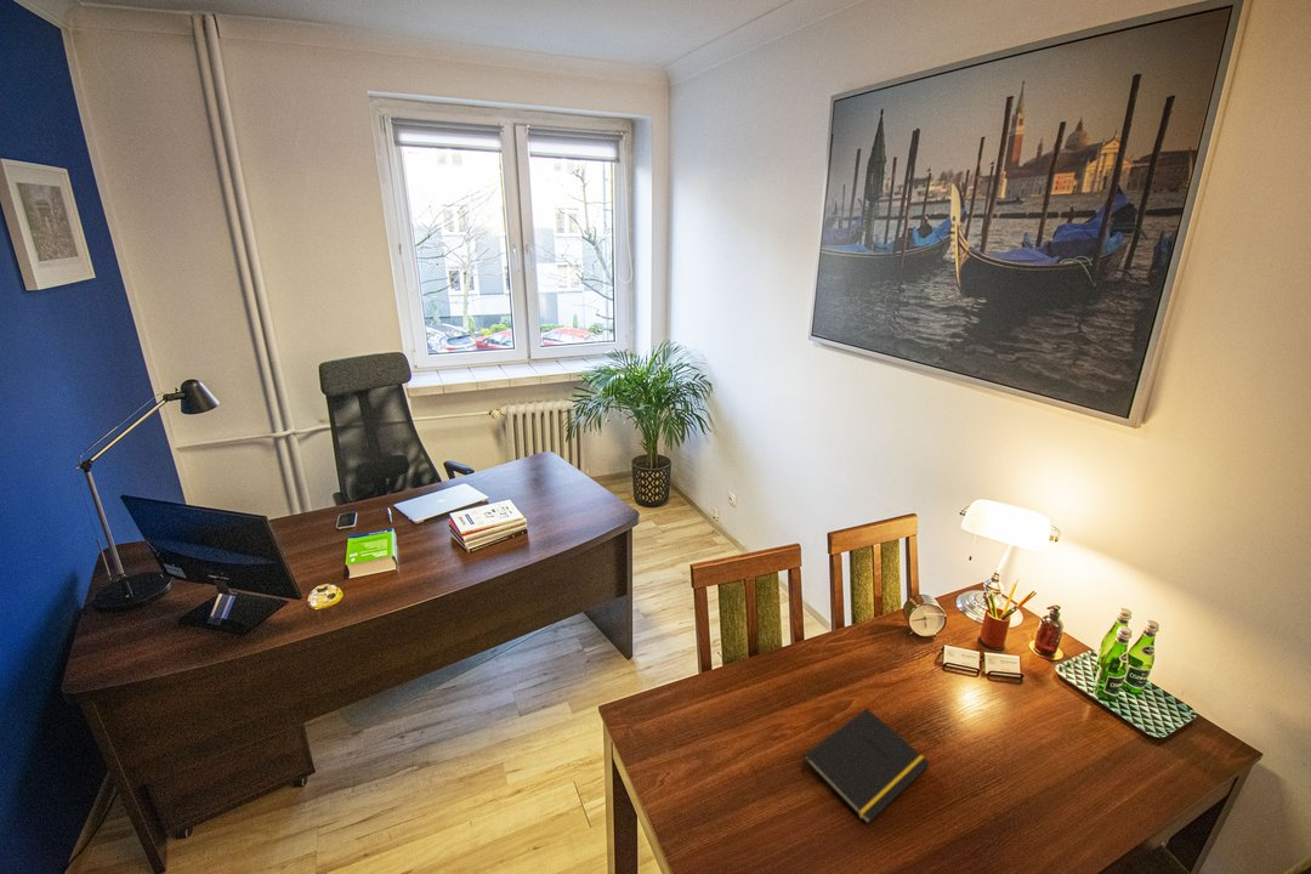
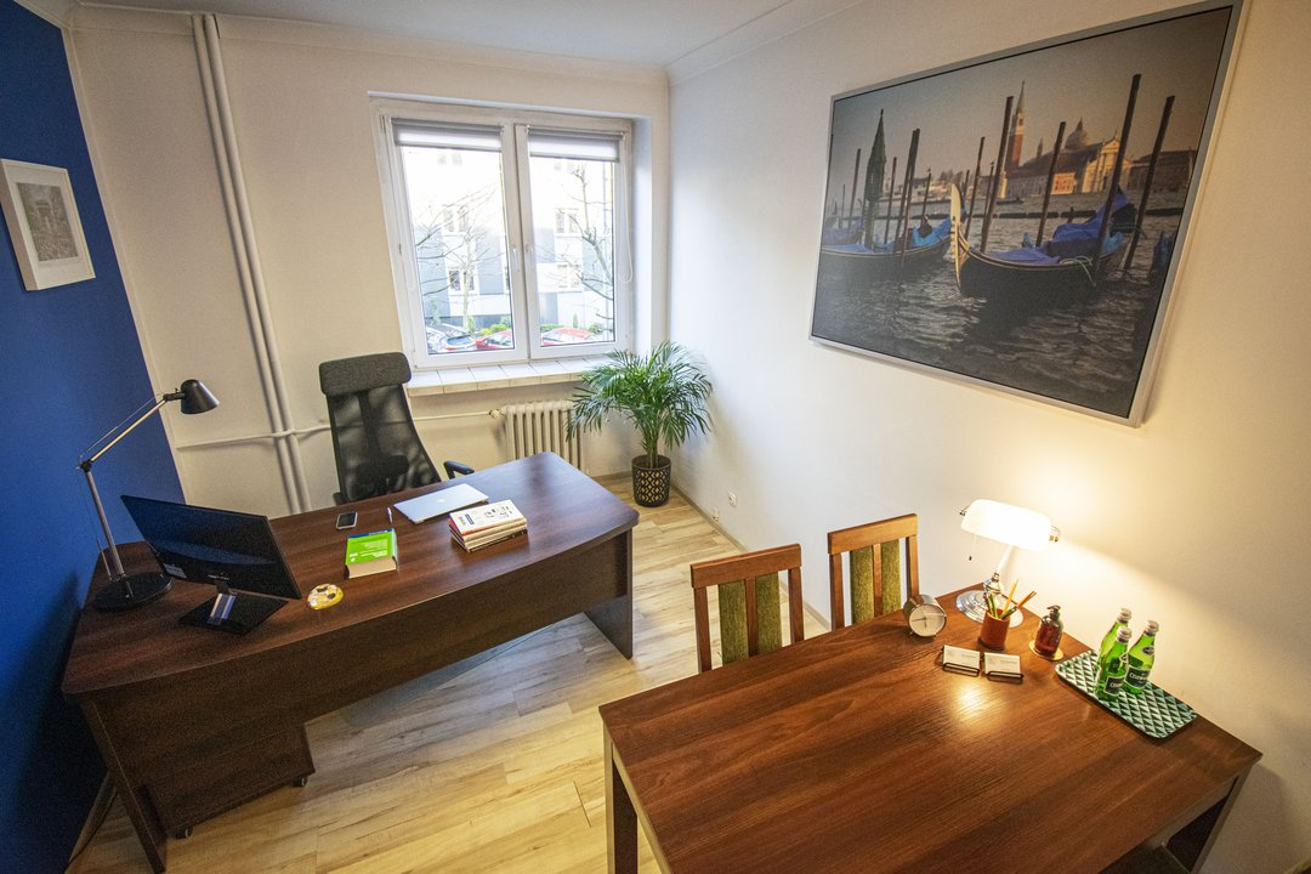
- notepad [800,708,931,825]
